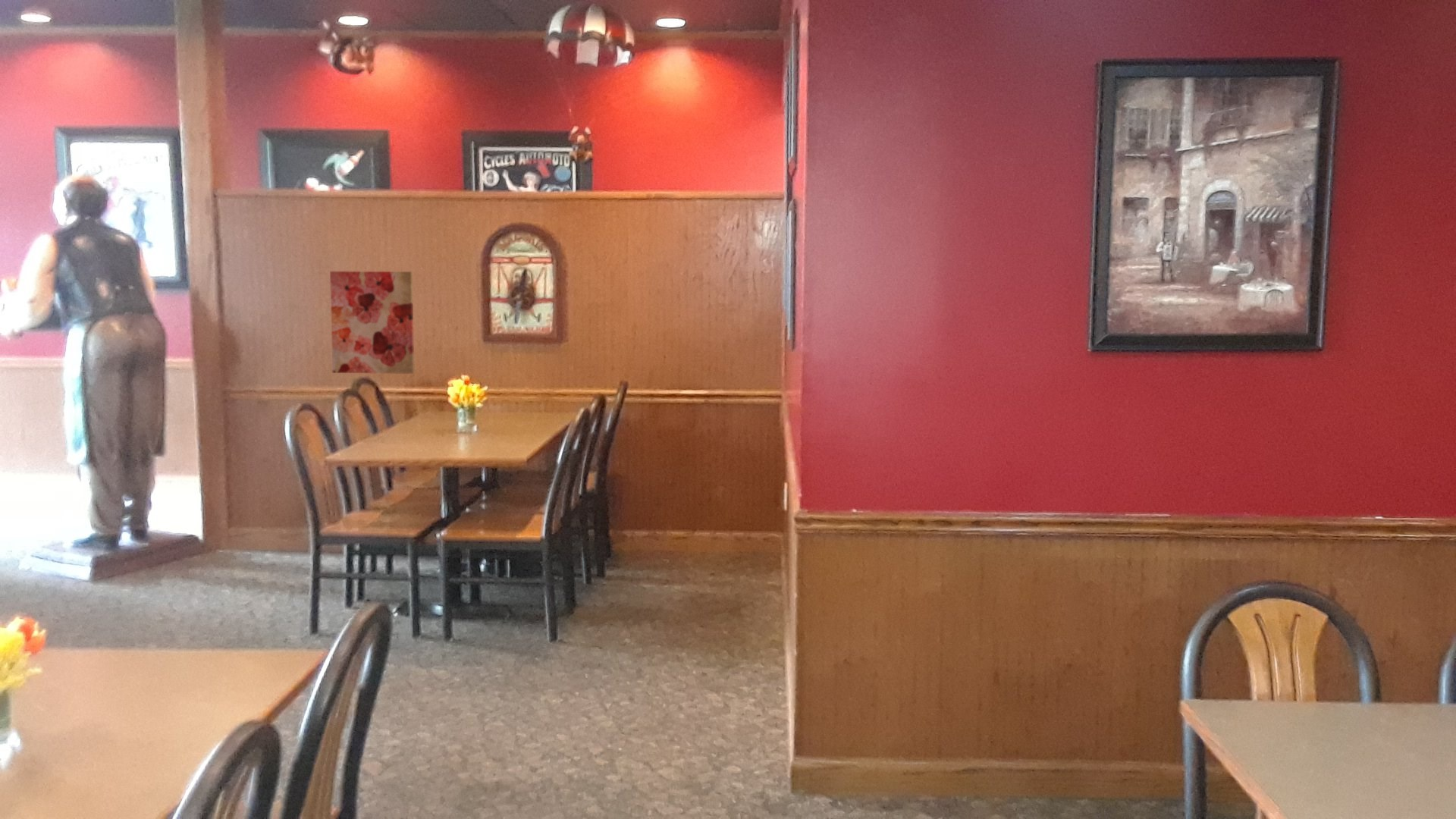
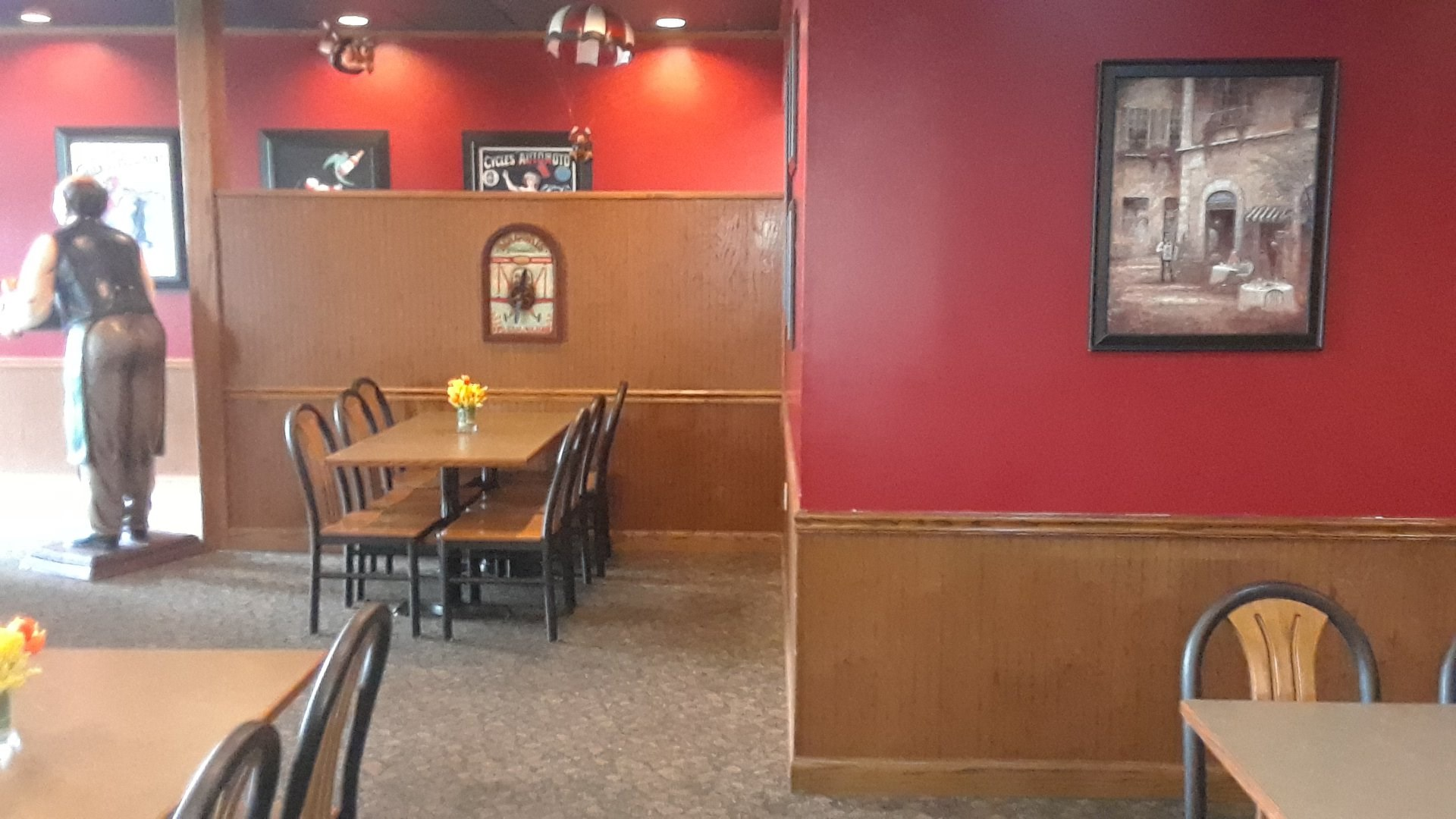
- wall art [329,271,415,375]
